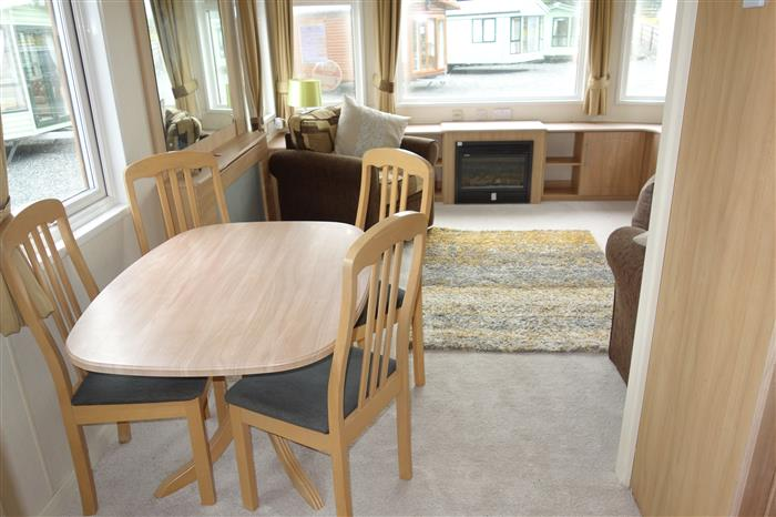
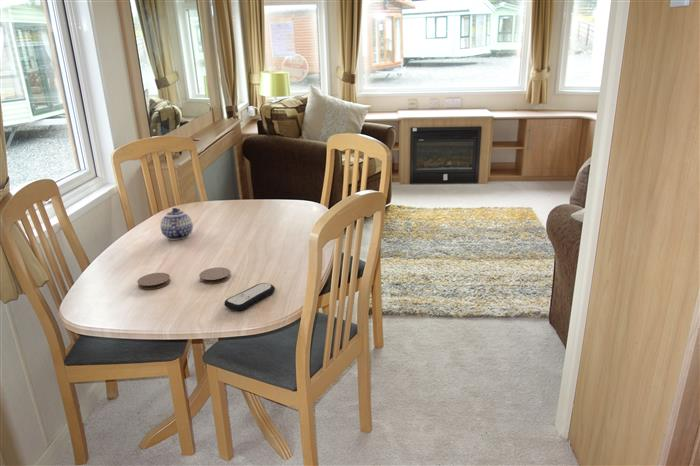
+ remote control [223,282,276,312]
+ coaster [136,272,171,290]
+ coaster [198,266,232,285]
+ teapot [159,207,194,241]
